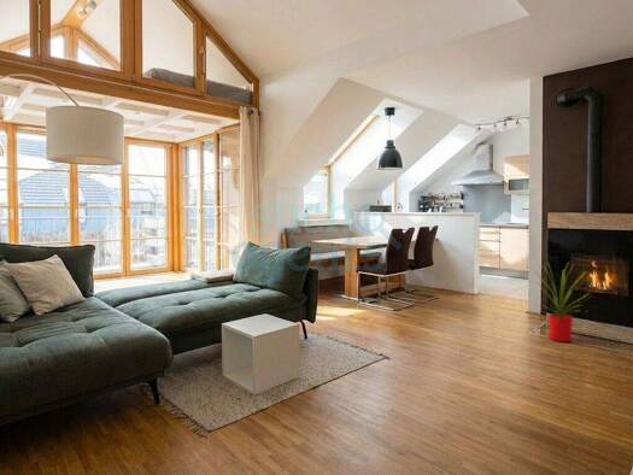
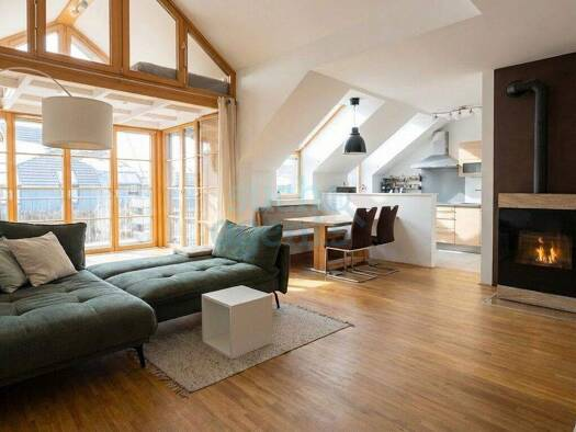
- house plant [529,260,592,342]
